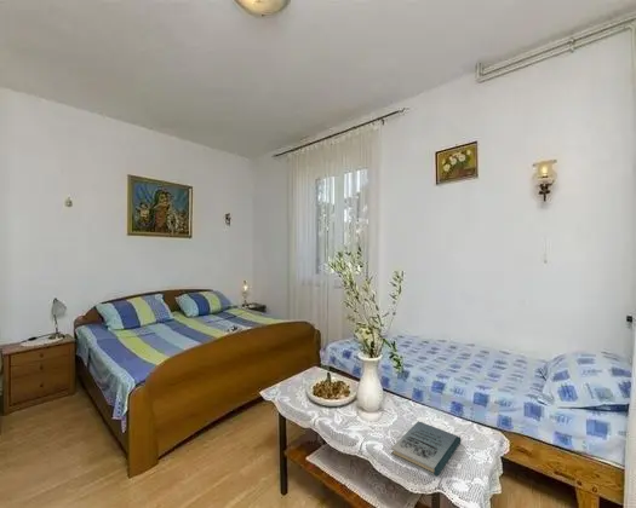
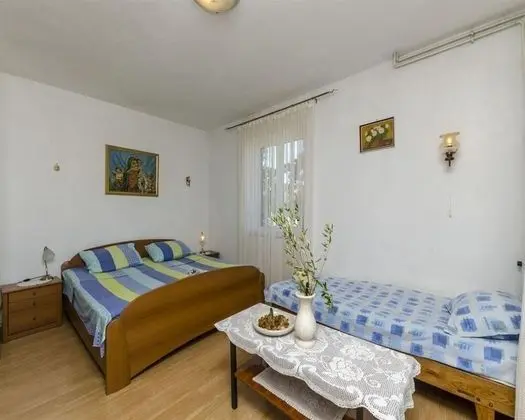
- book [390,420,462,478]
